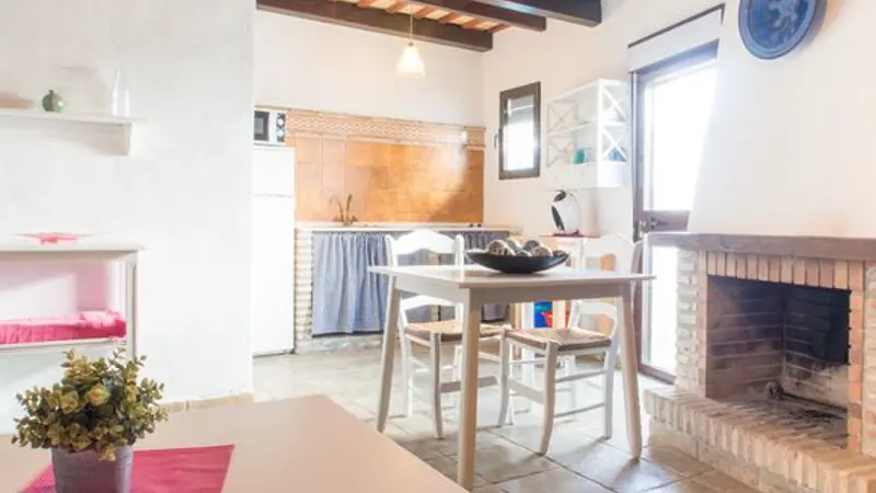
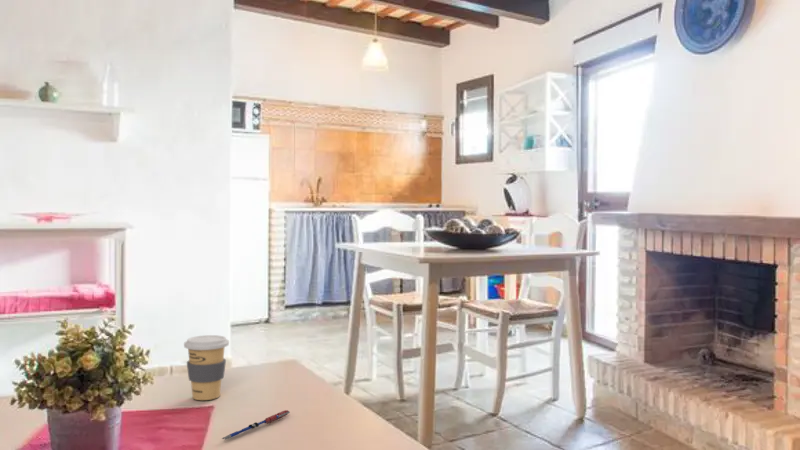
+ coffee cup [183,334,230,401]
+ pen [220,409,291,441]
